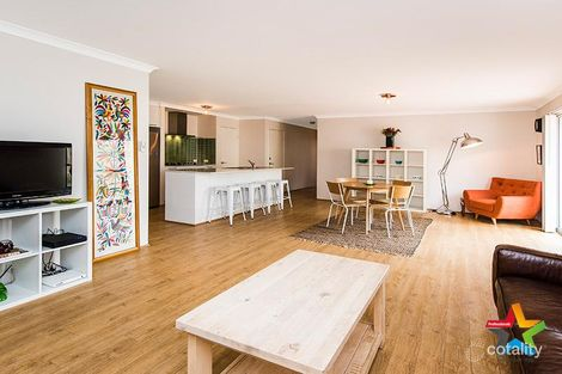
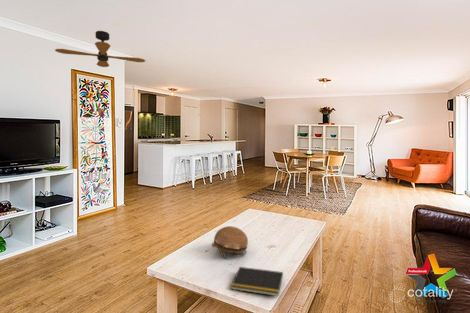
+ decorative bowl [211,225,249,259]
+ ceiling fan [54,30,146,68]
+ notepad [229,266,284,297]
